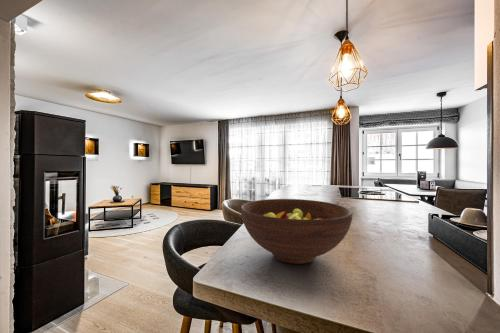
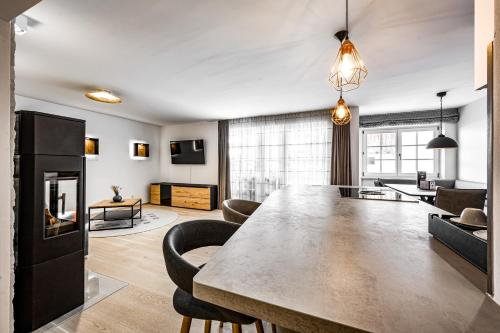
- fruit bowl [240,198,353,265]
